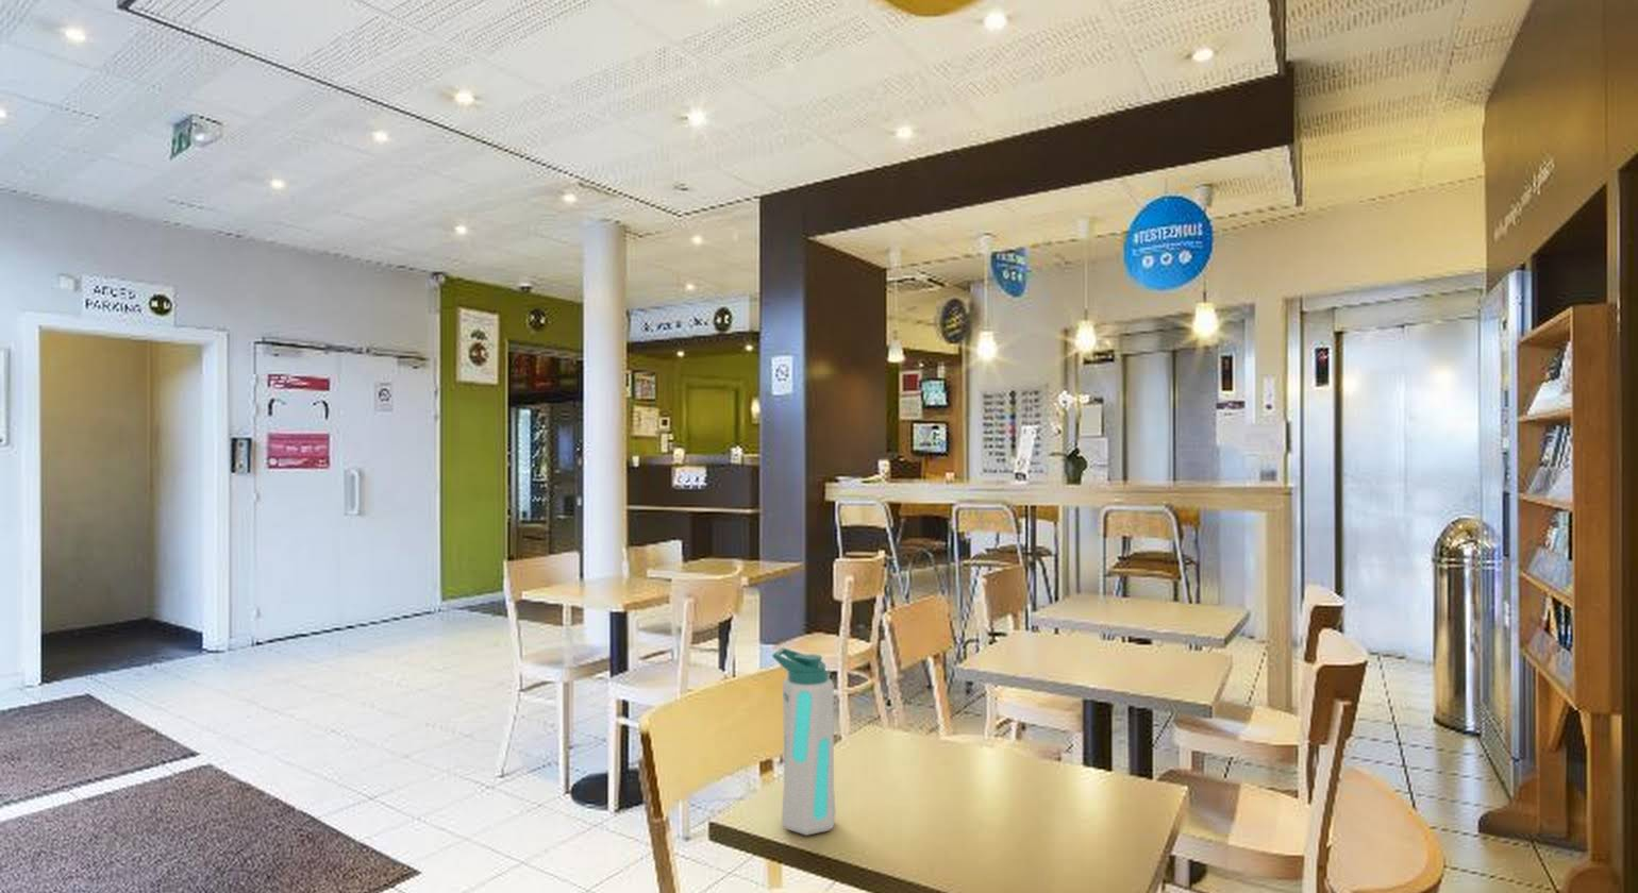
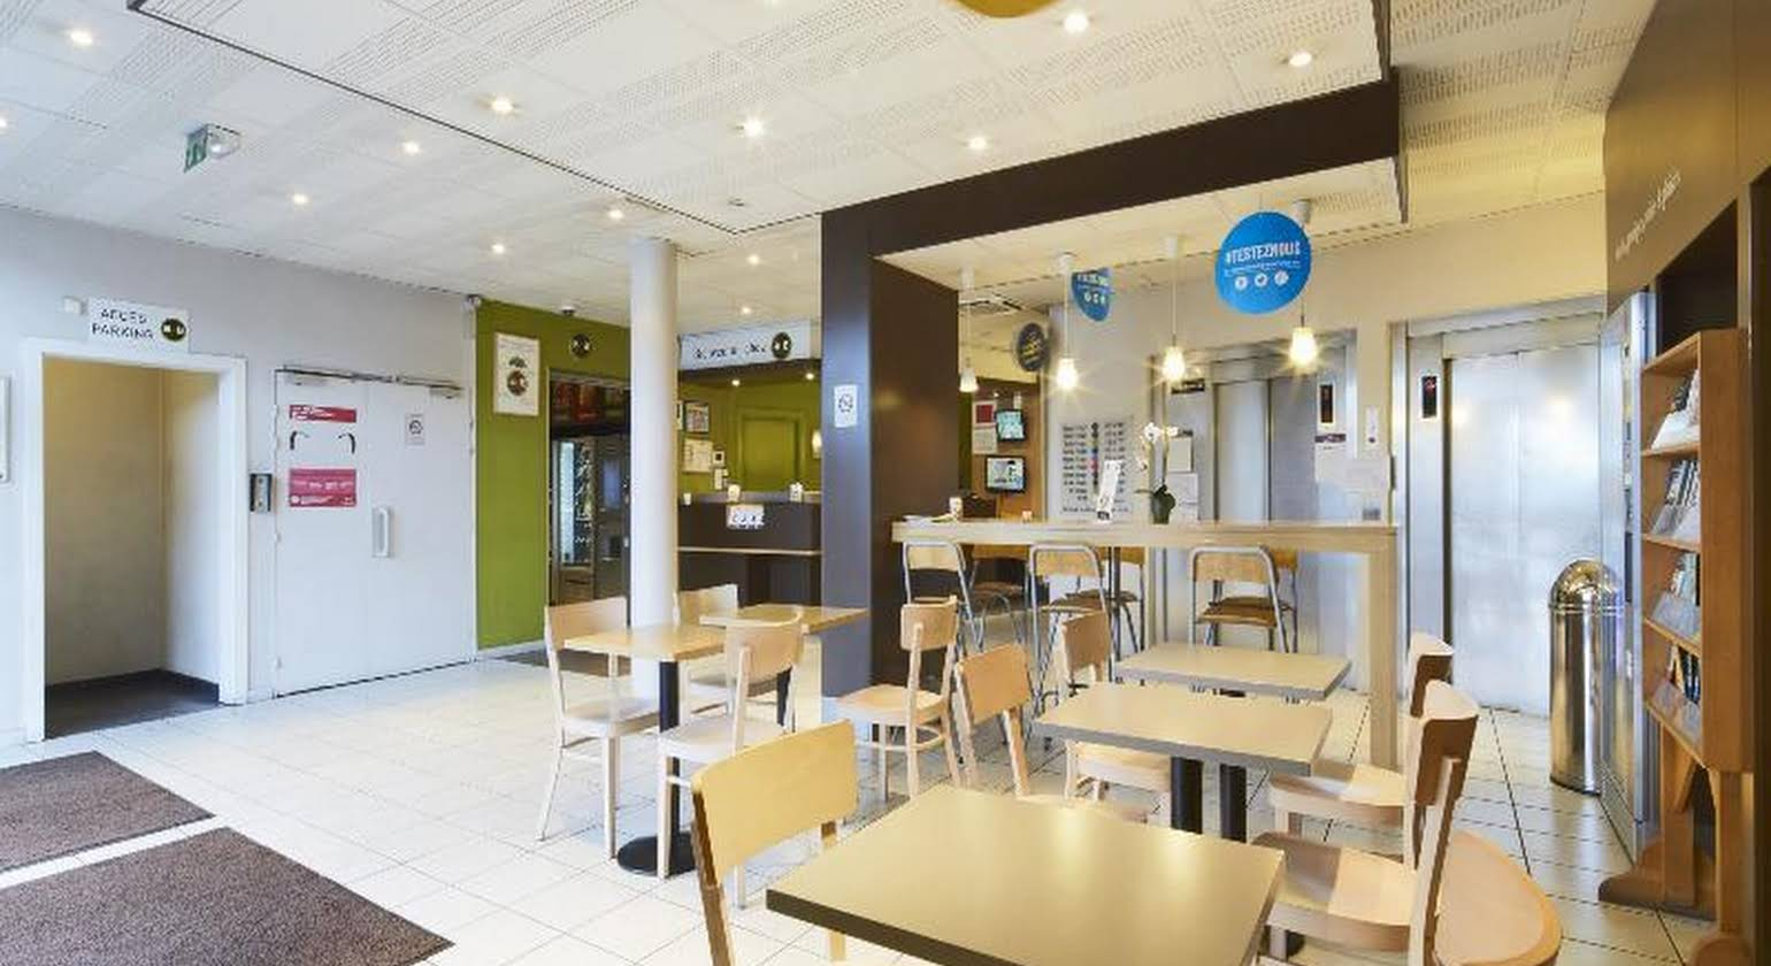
- water bottle [771,647,837,837]
